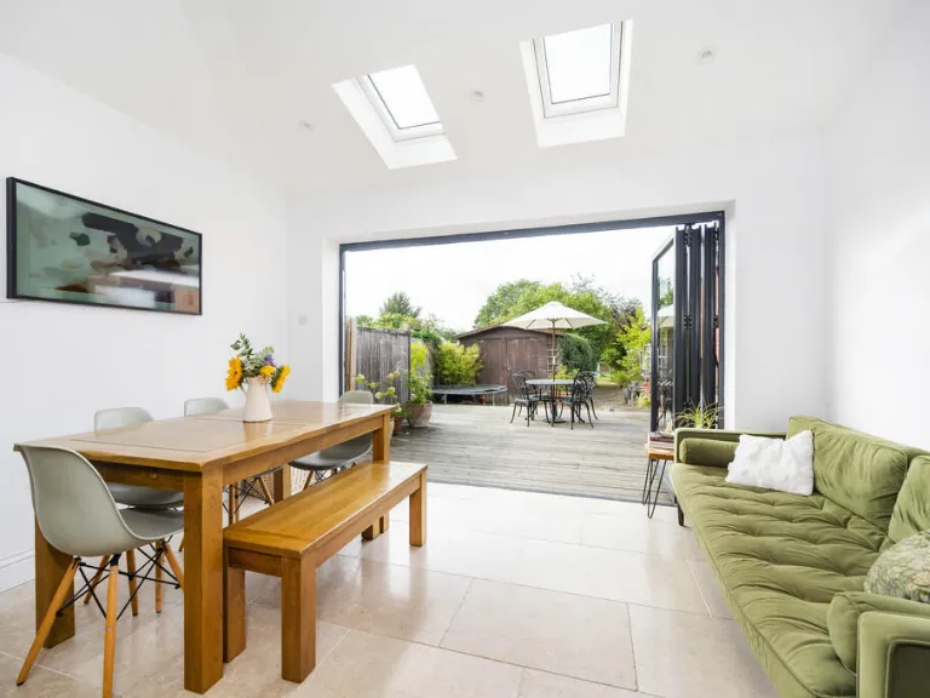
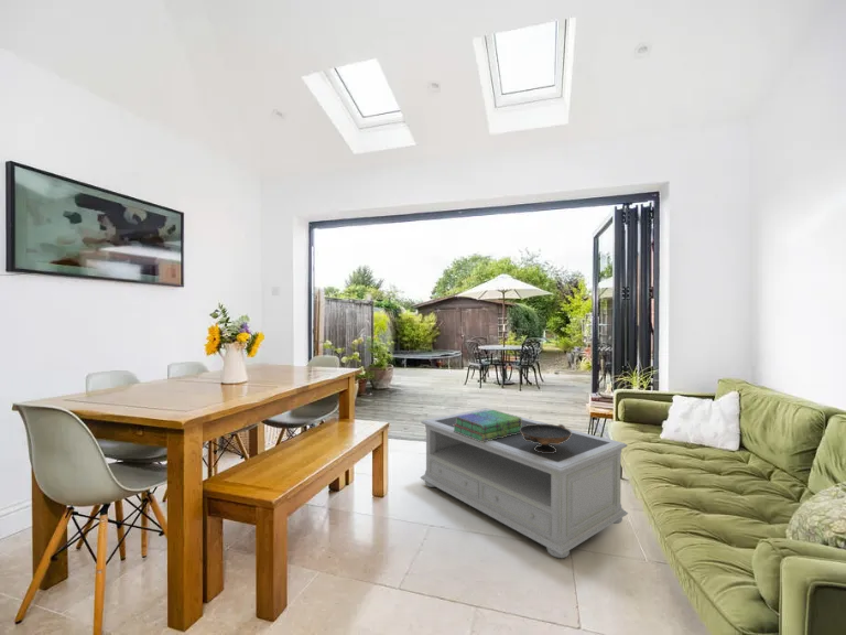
+ decorative bowl [520,423,572,453]
+ stack of books [453,409,523,442]
+ coffee table [420,407,629,559]
